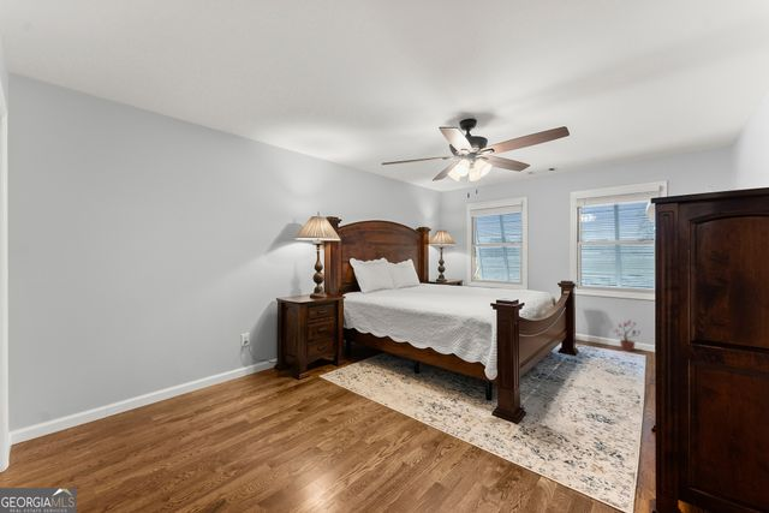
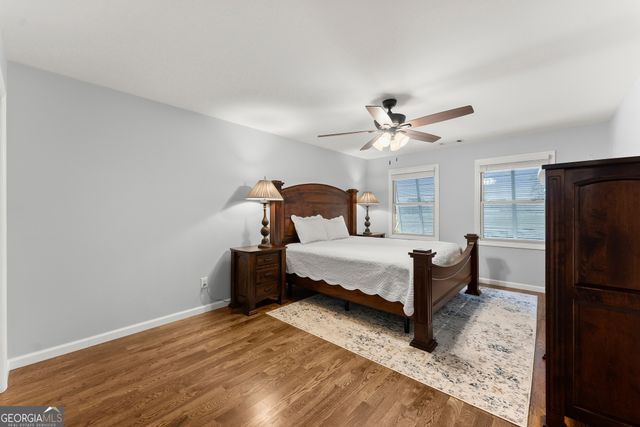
- potted plant [613,320,643,352]
